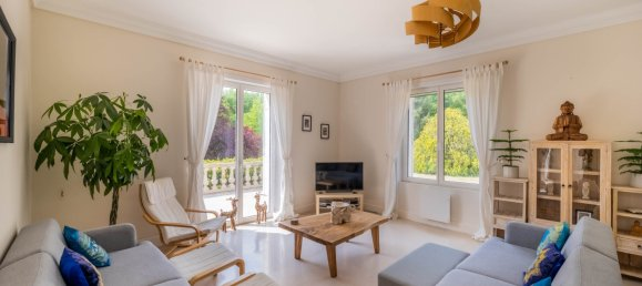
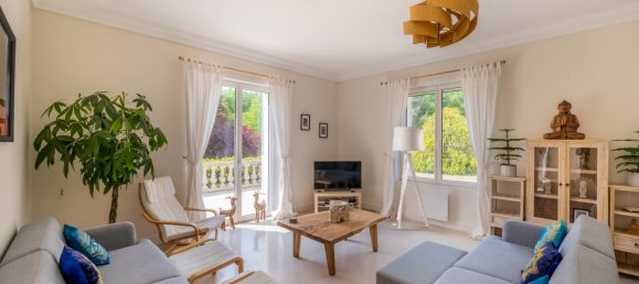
+ floor lamp [392,125,430,230]
